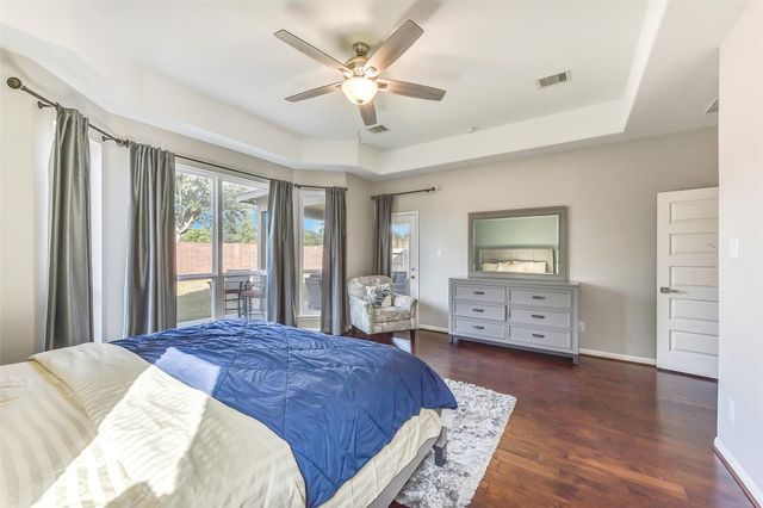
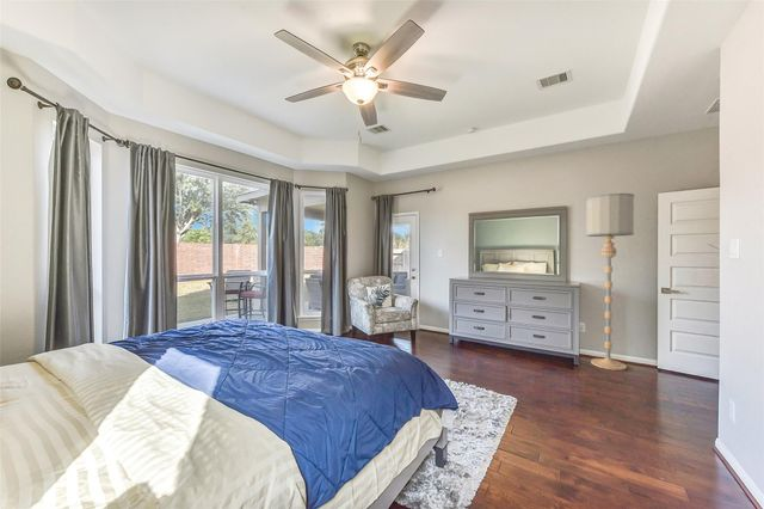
+ floor lamp [585,192,635,372]
